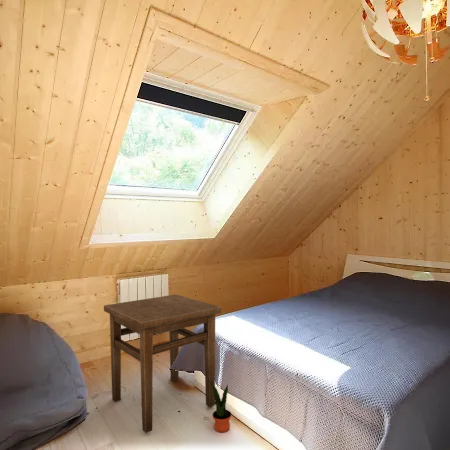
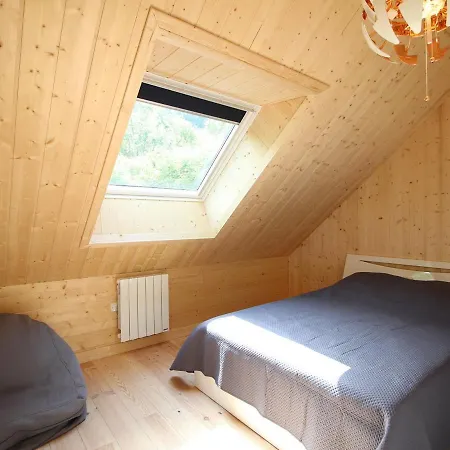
- potted plant [210,379,232,433]
- side table [103,293,222,434]
